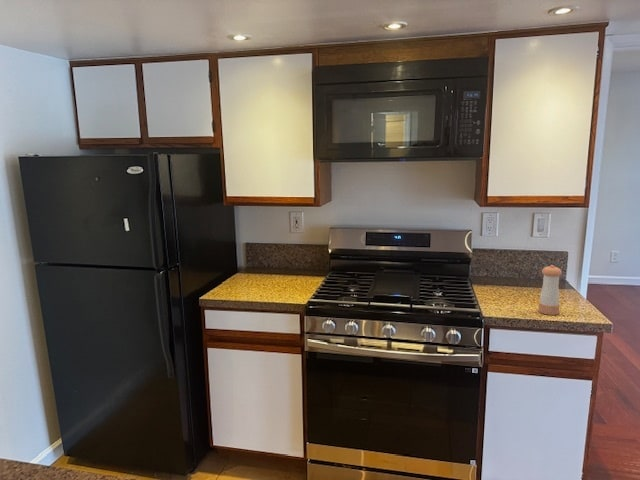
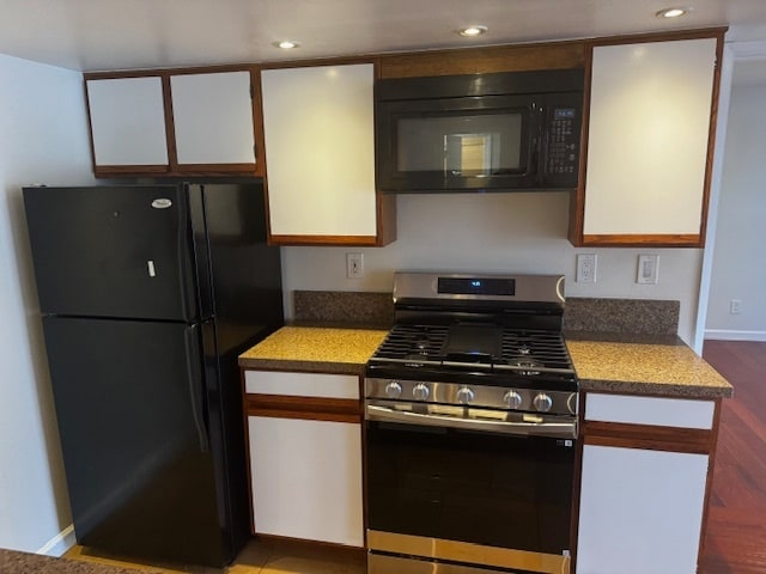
- pepper shaker [537,264,563,316]
